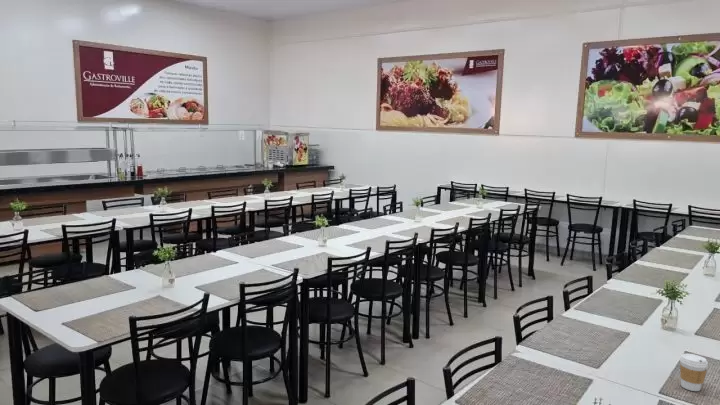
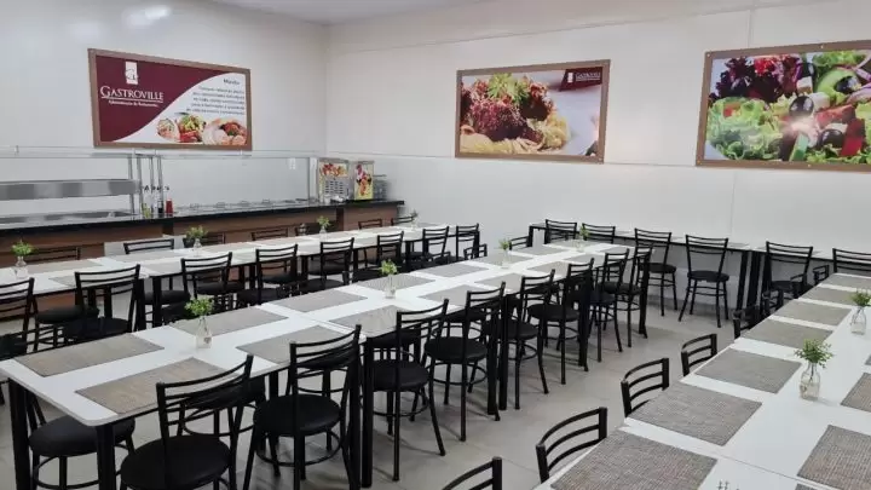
- coffee cup [679,353,709,392]
